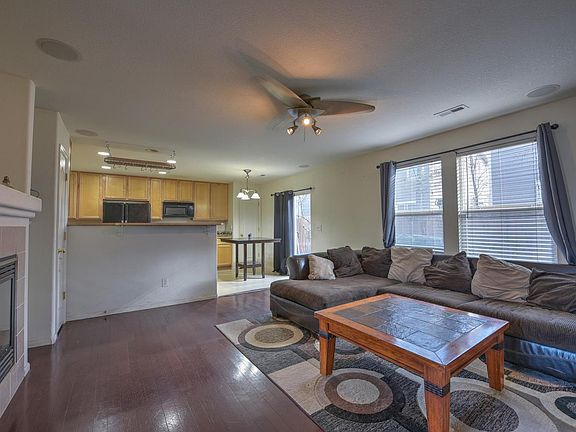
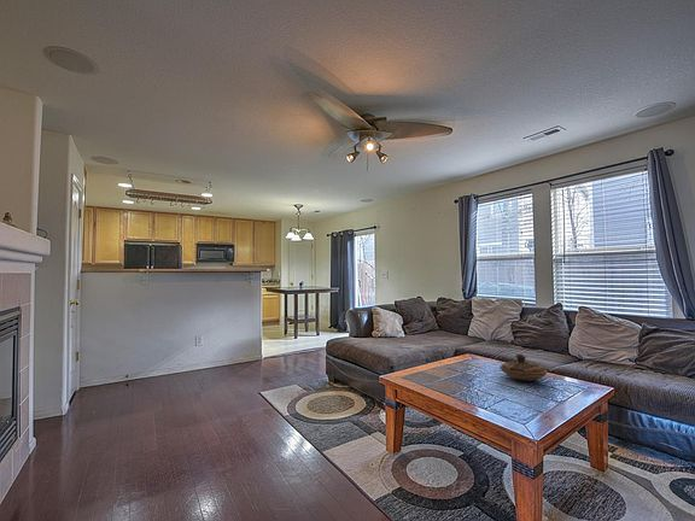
+ decorative bowl [498,353,548,382]
